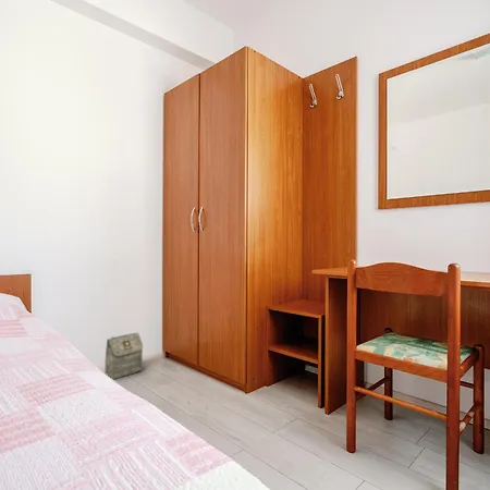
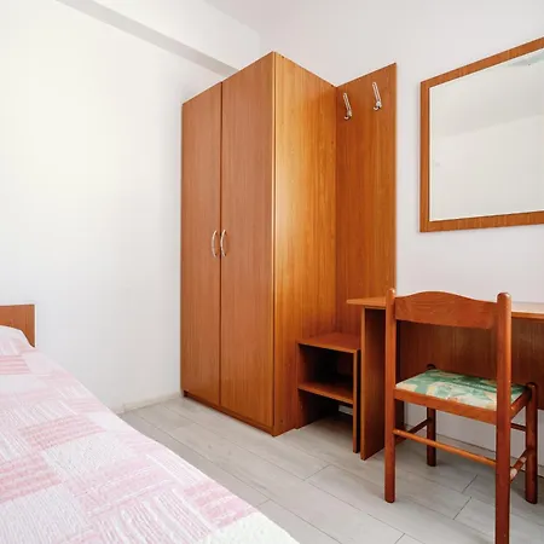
- bag [105,332,144,381]
